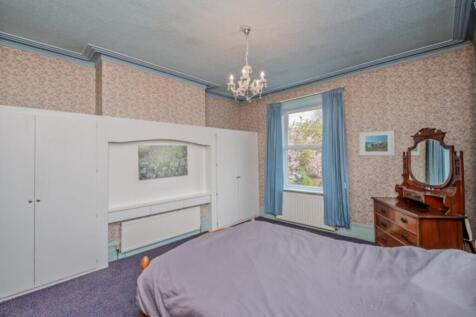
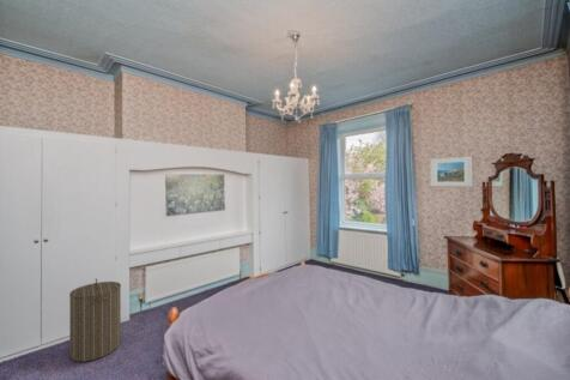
+ laundry hamper [68,277,122,363]
